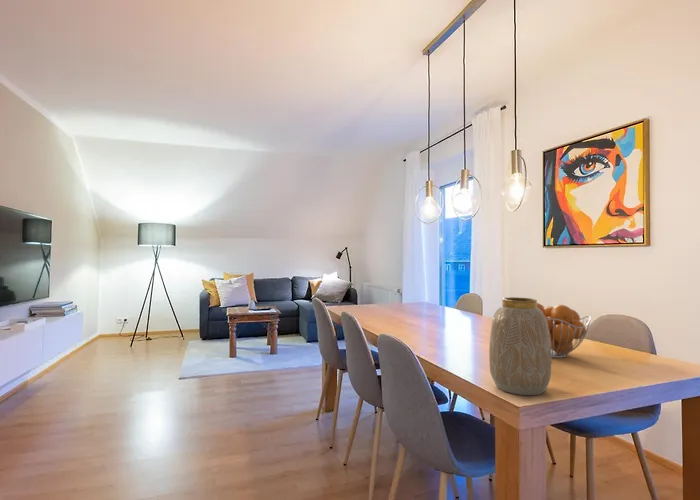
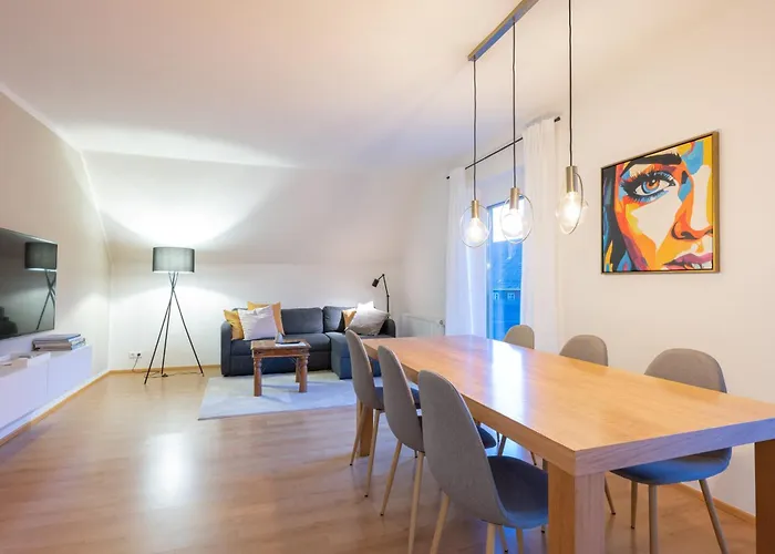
- vase [488,296,552,396]
- fruit basket [537,302,592,359]
